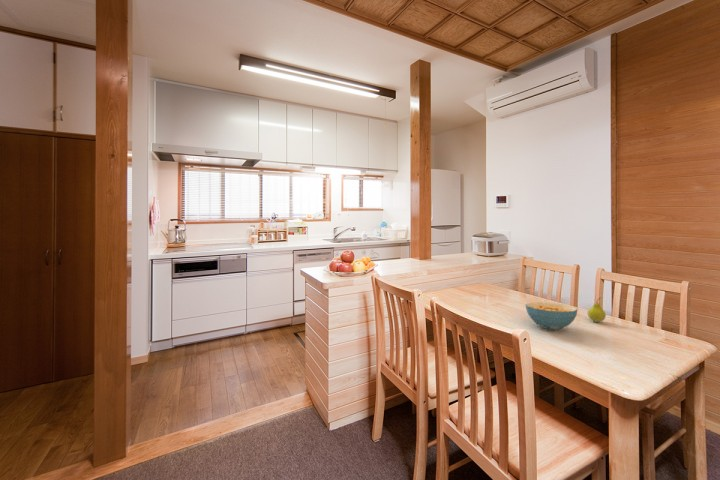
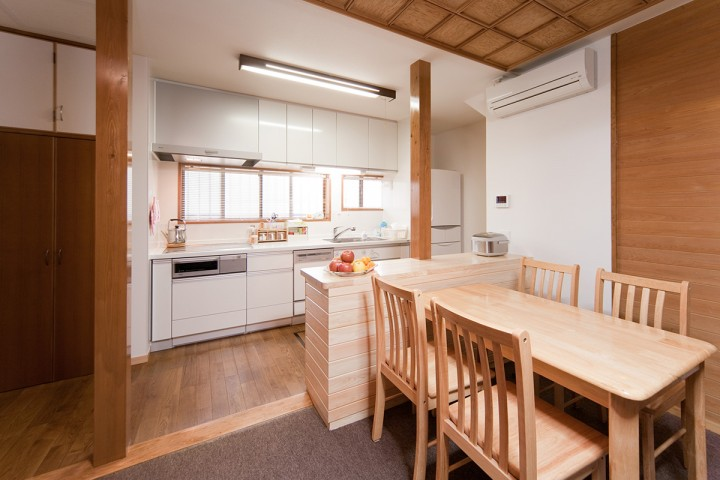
- cereal bowl [525,301,578,331]
- fruit [587,296,607,323]
